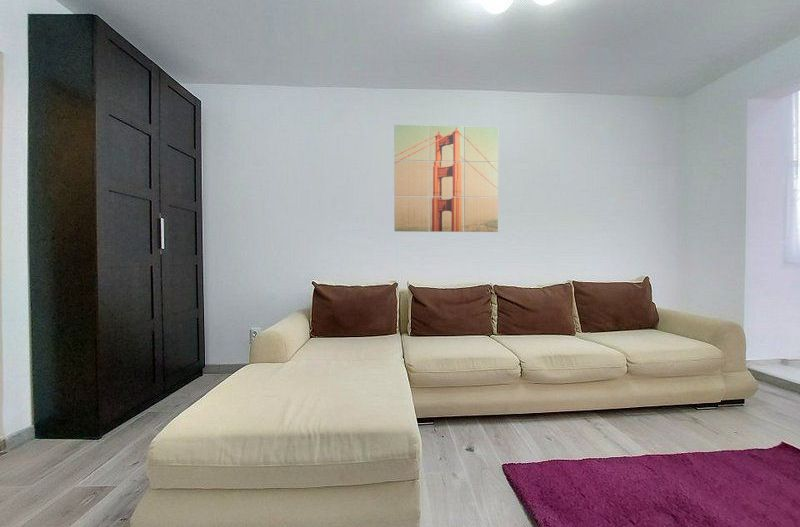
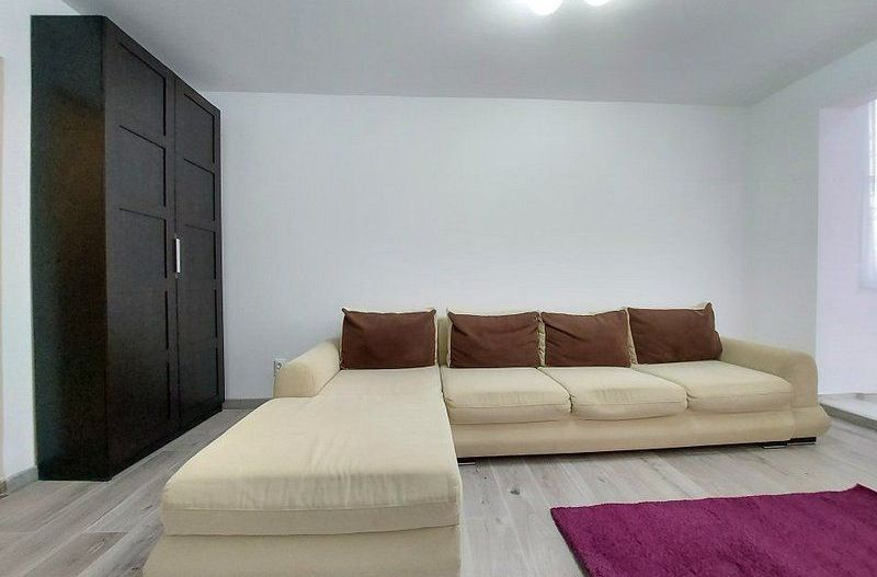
- wall art [393,124,499,233]
